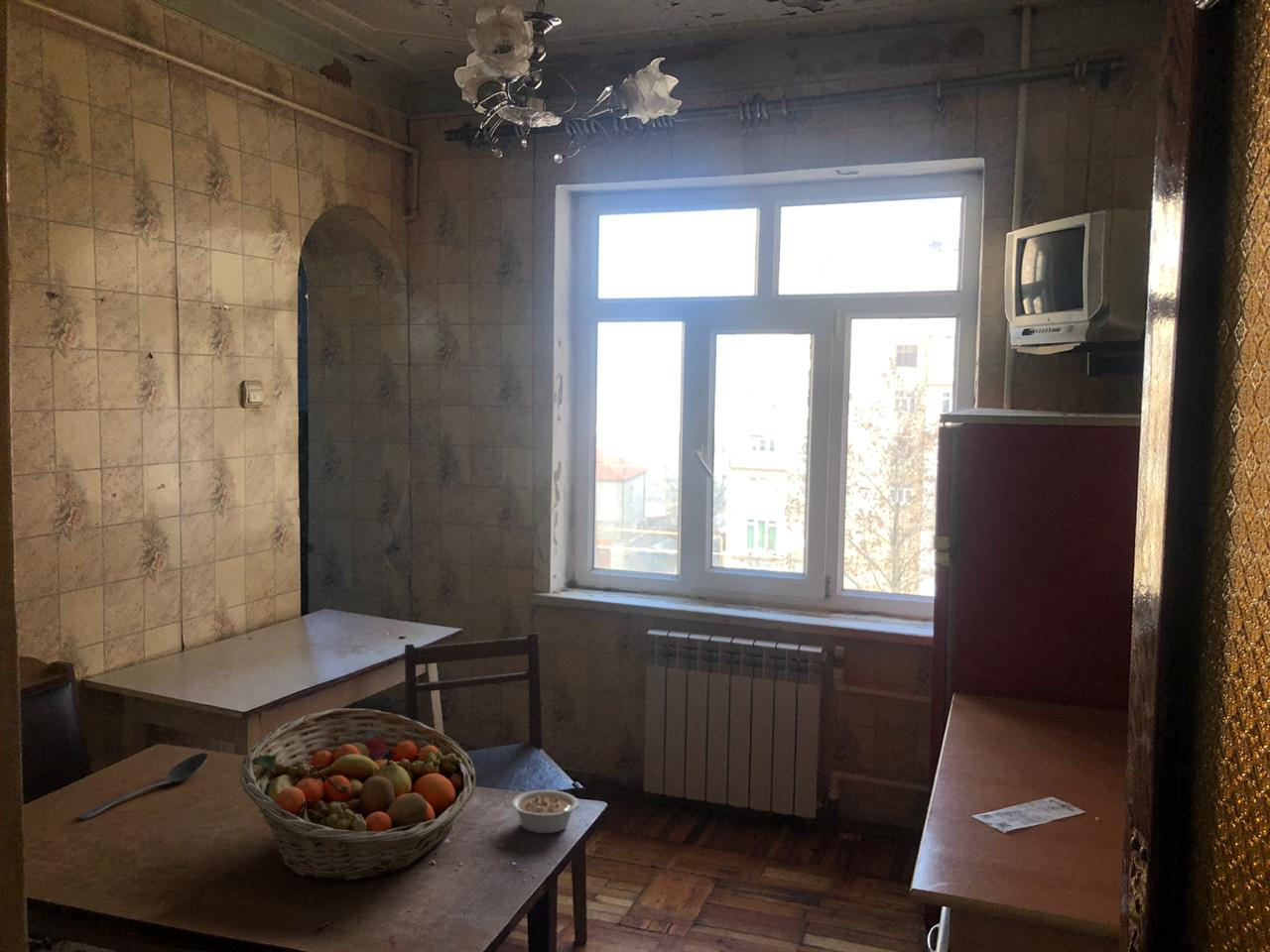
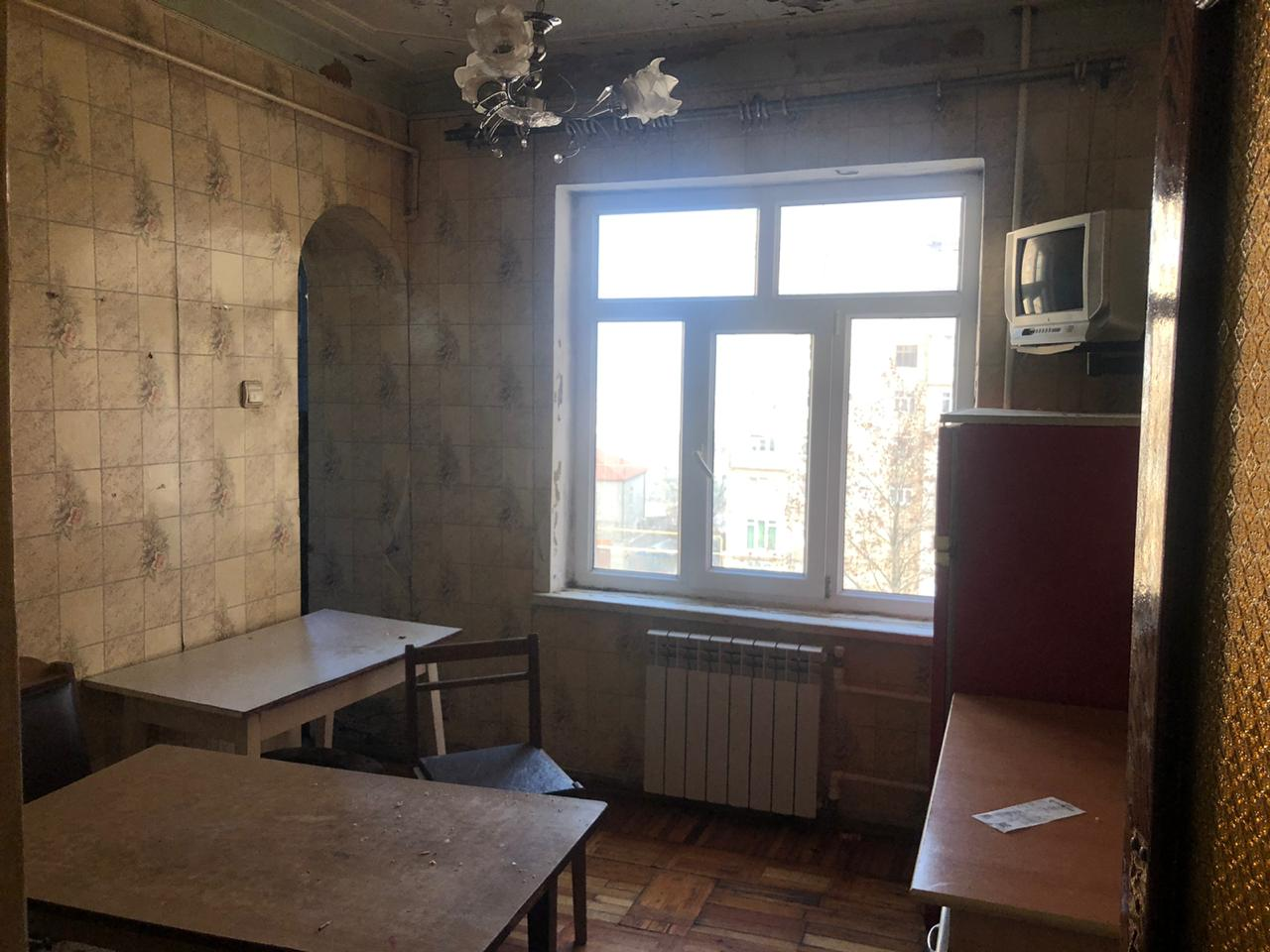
- fruit basket [239,707,477,883]
- stirrer [78,752,208,820]
- legume [510,789,579,834]
